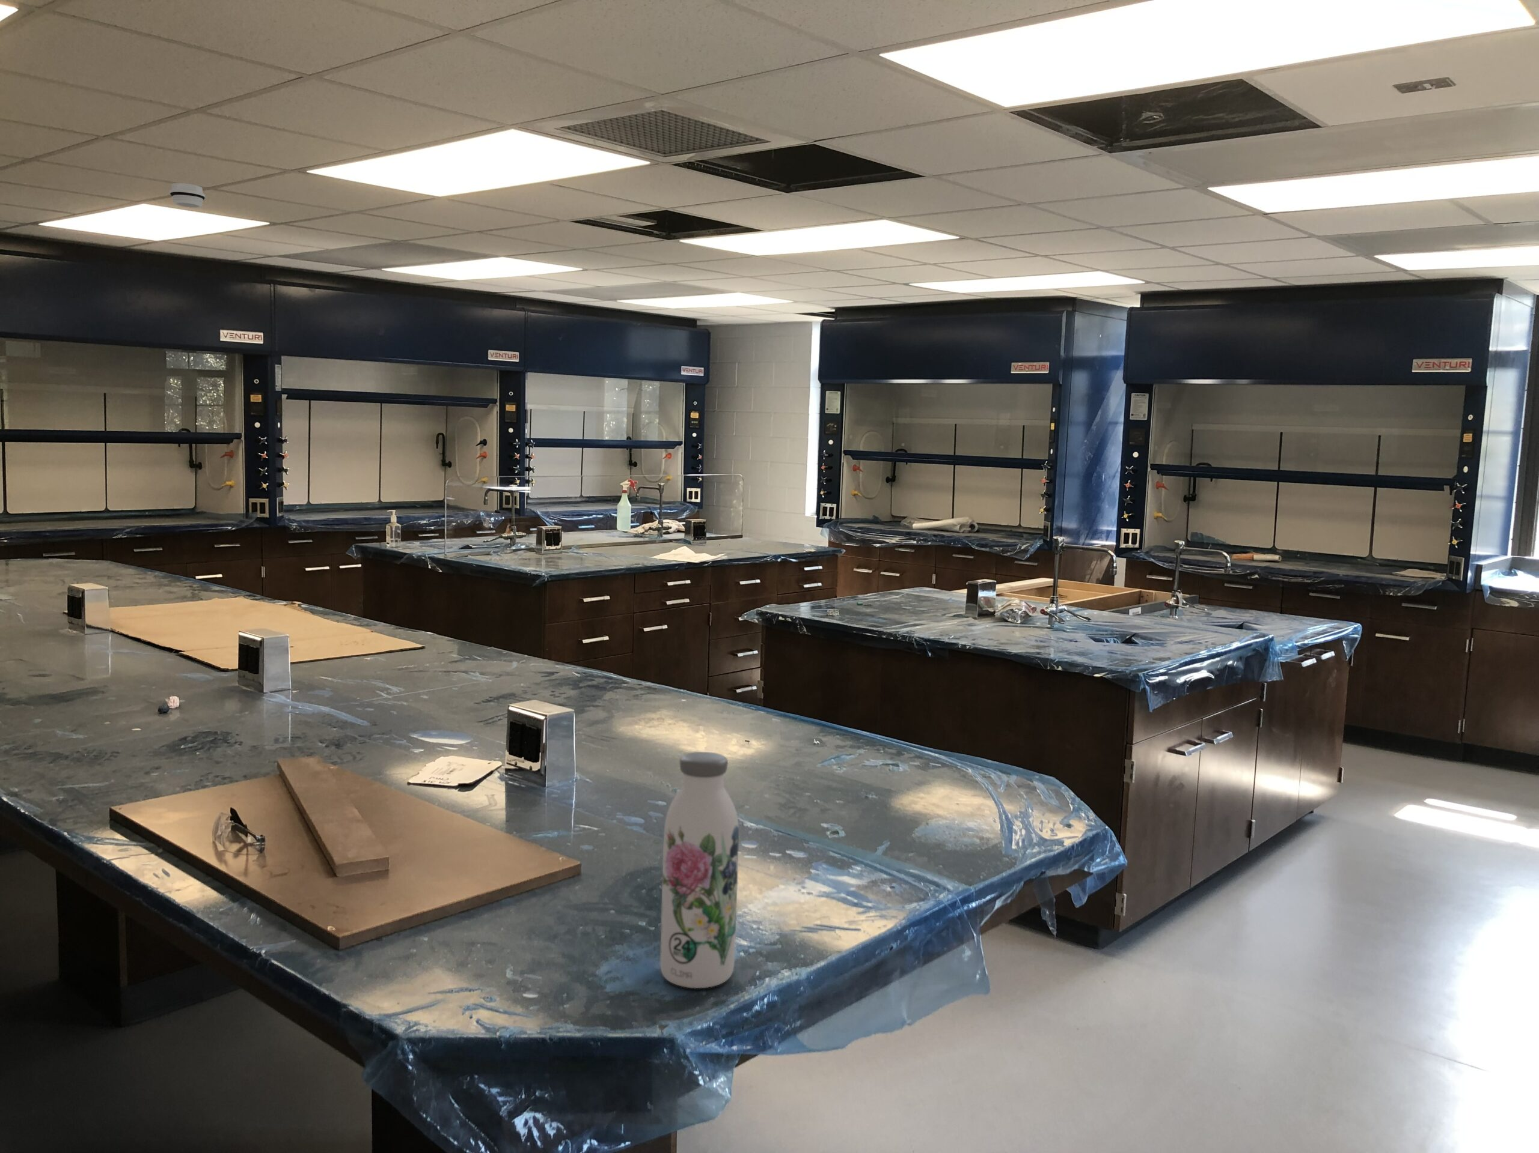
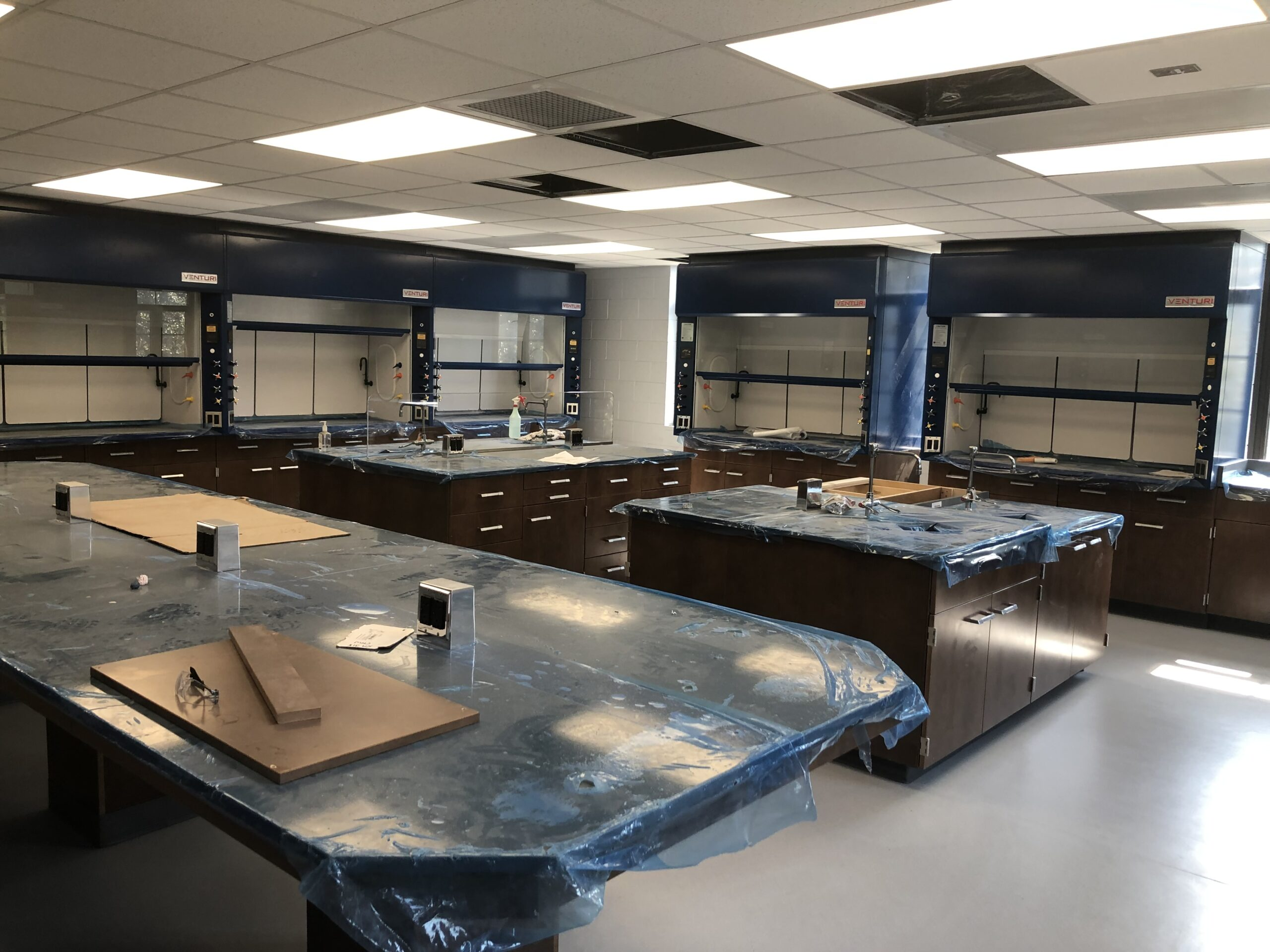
- water bottle [659,751,739,989]
- smoke detector [168,183,206,208]
